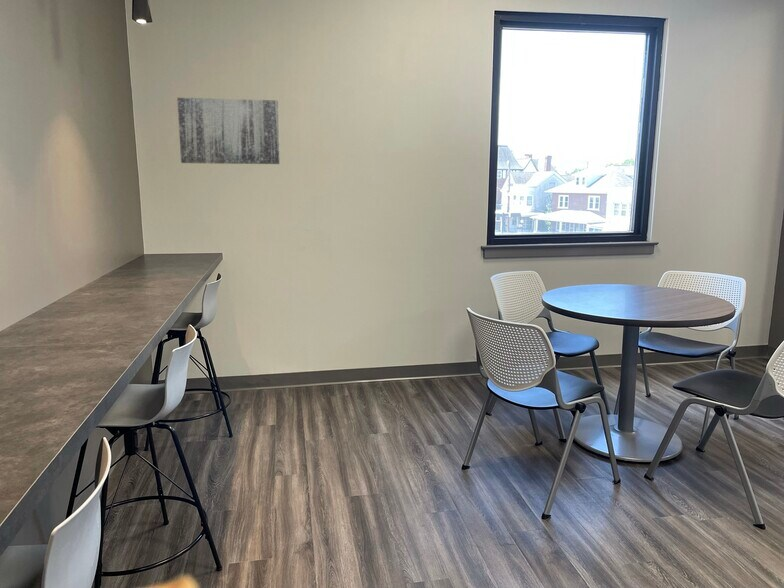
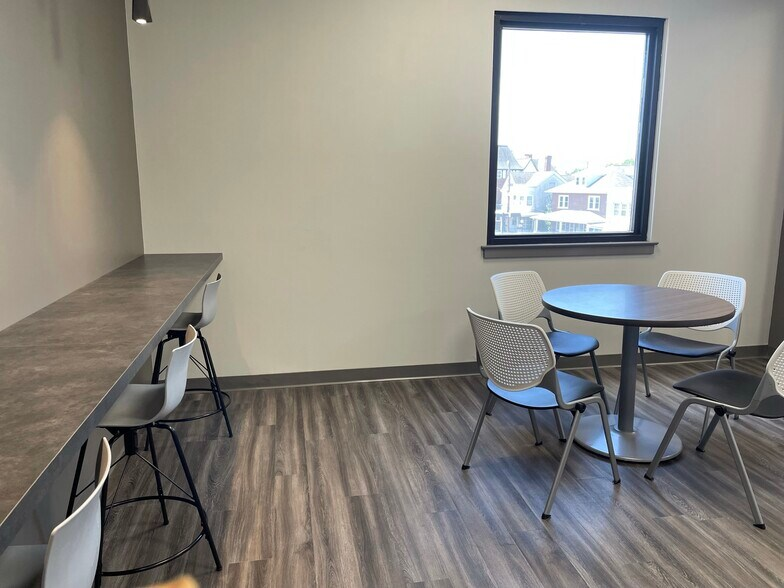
- wall art [176,97,281,165]
